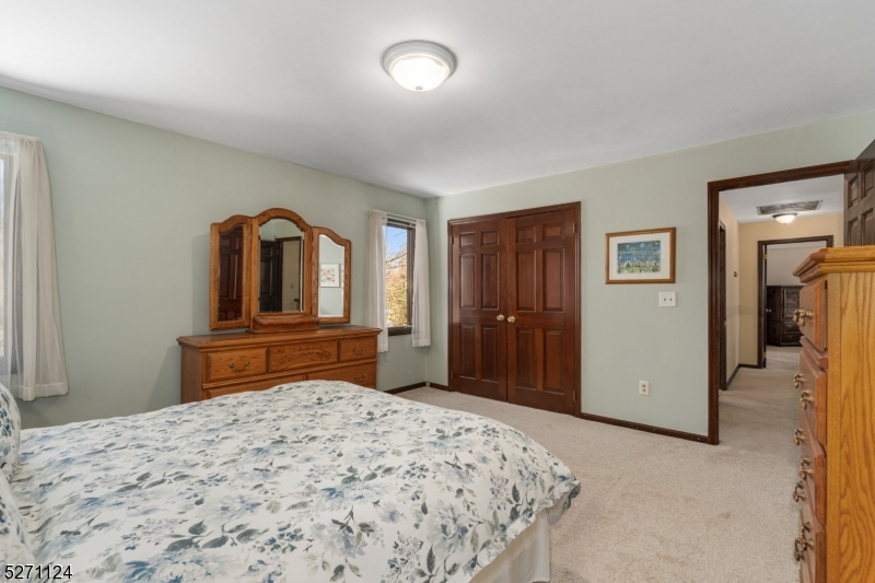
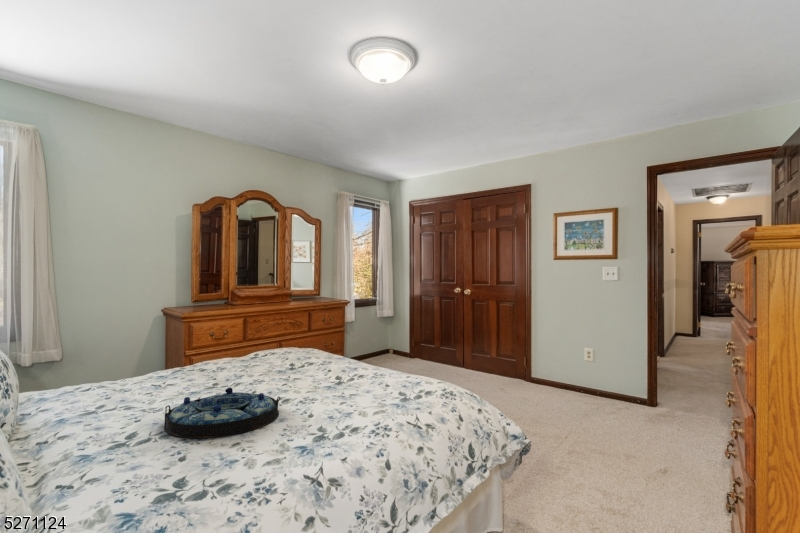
+ serving tray [163,386,281,439]
